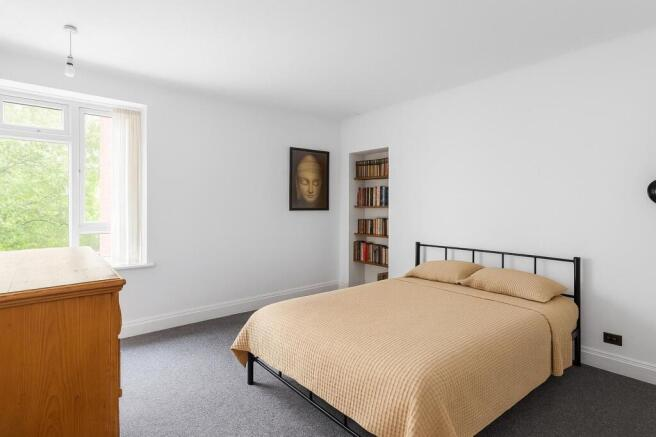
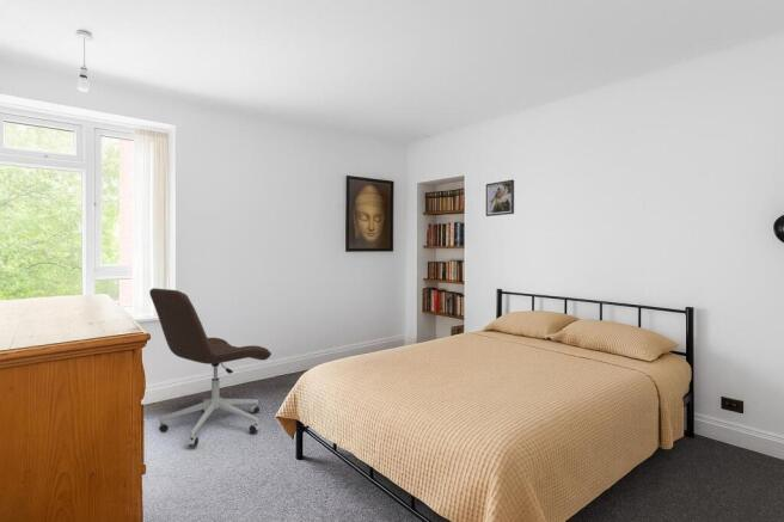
+ office chair [148,287,272,448]
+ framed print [485,179,515,217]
